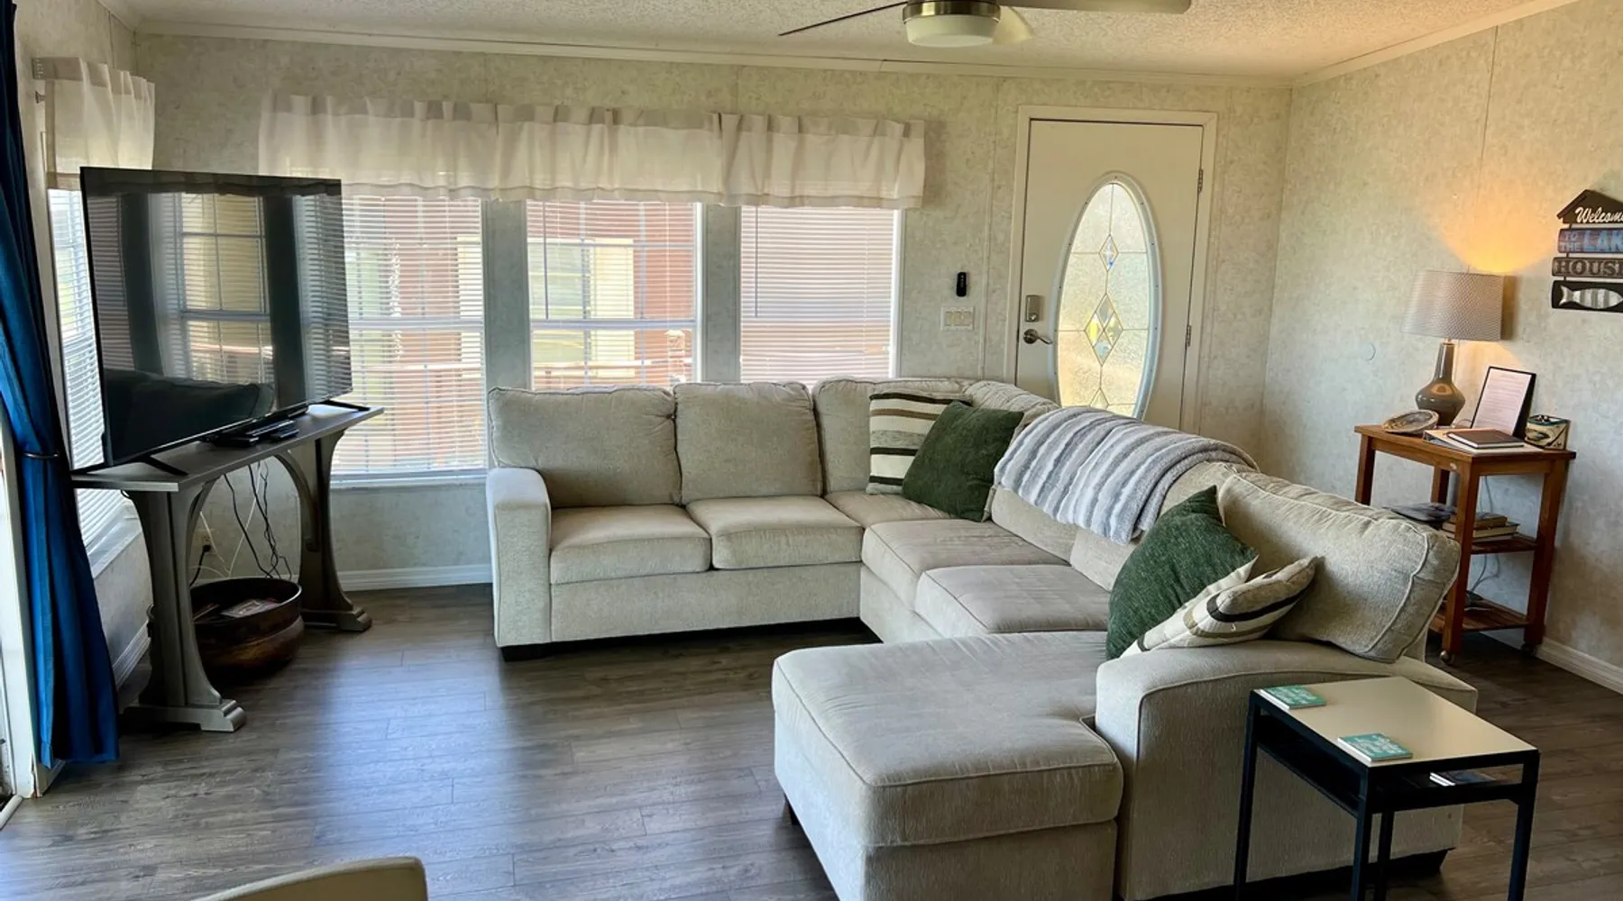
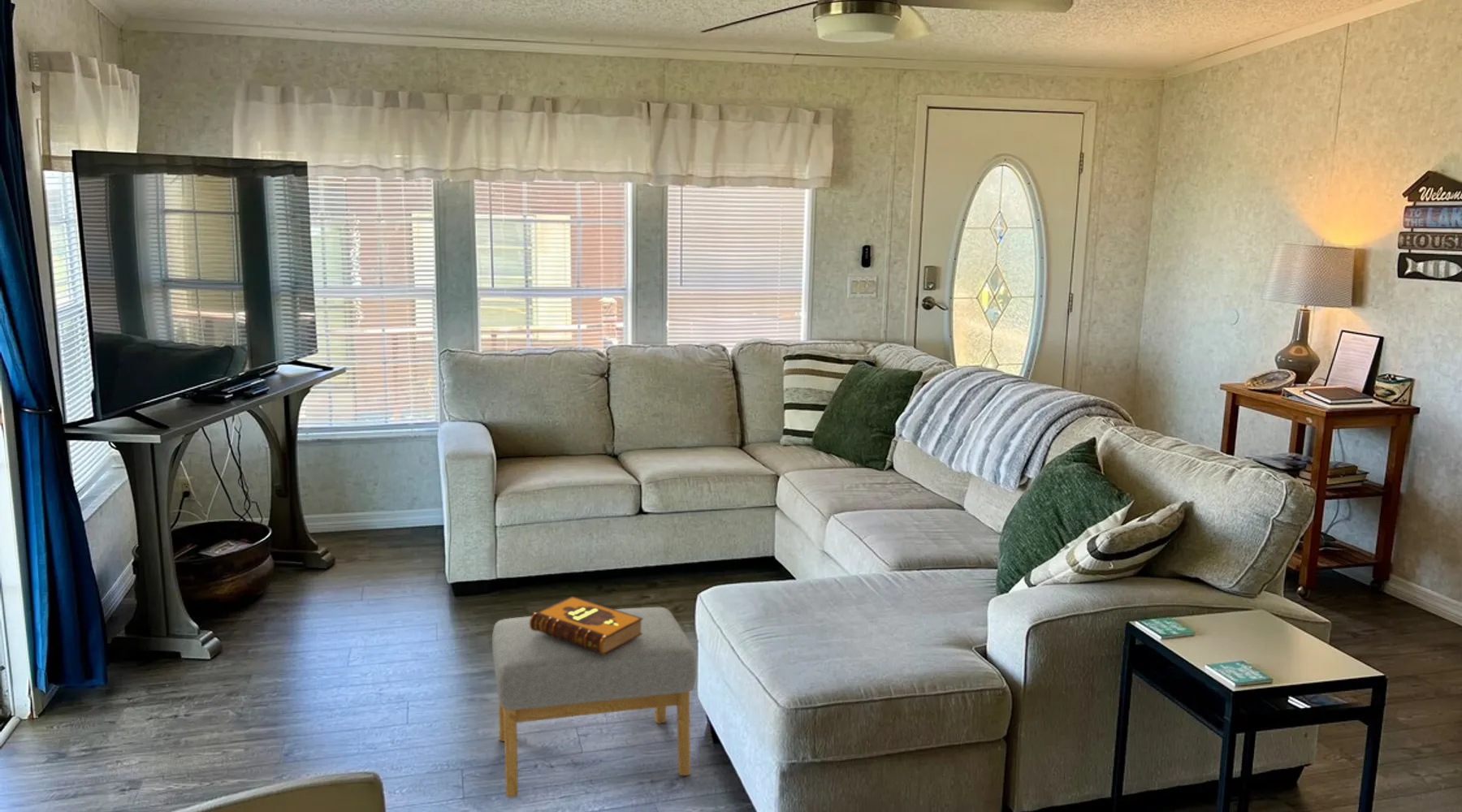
+ hardback book [530,595,642,654]
+ footstool [491,607,697,798]
